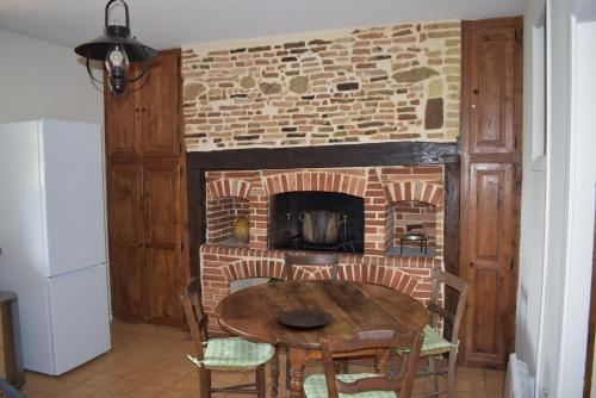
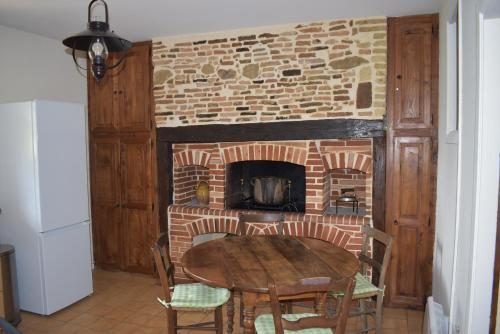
- plate [278,307,334,329]
